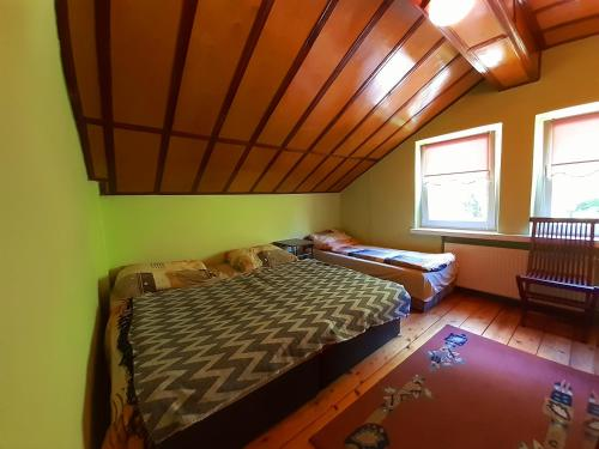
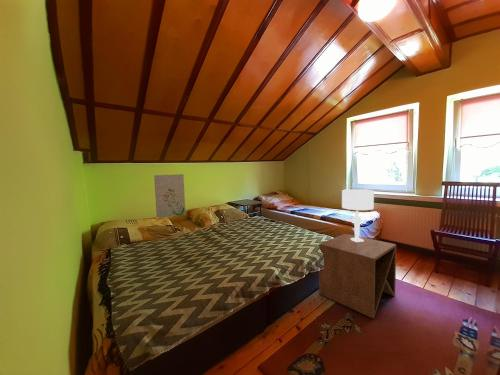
+ side table [318,233,397,319]
+ wall art [153,173,186,218]
+ table lamp [341,188,375,242]
